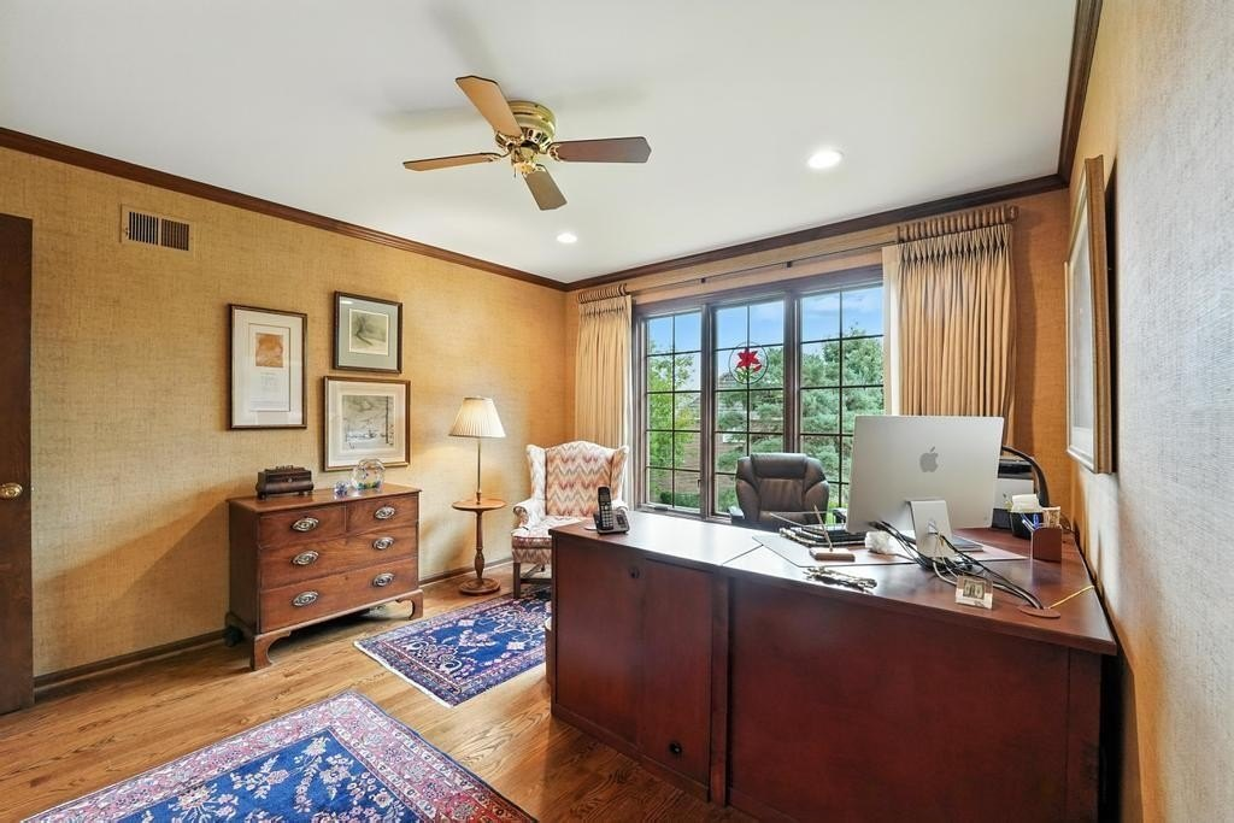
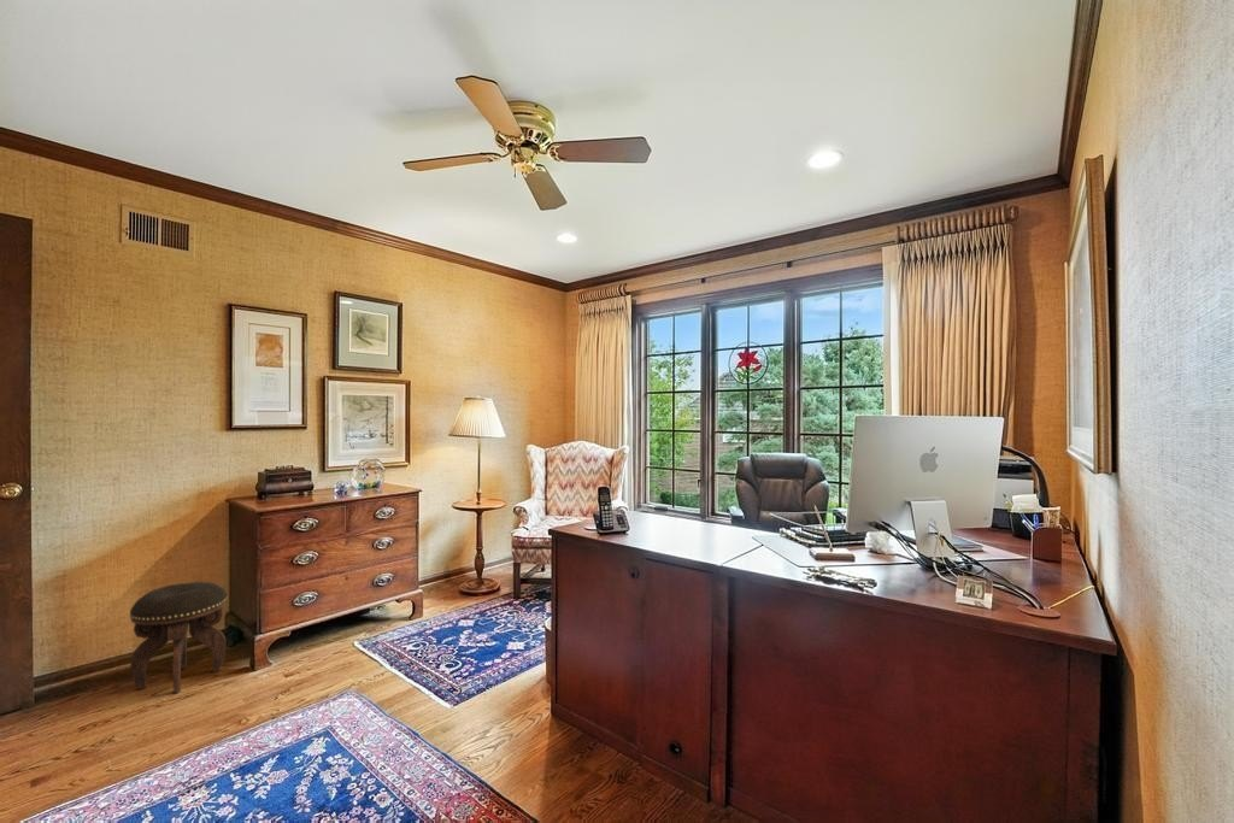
+ footstool [129,581,228,694]
